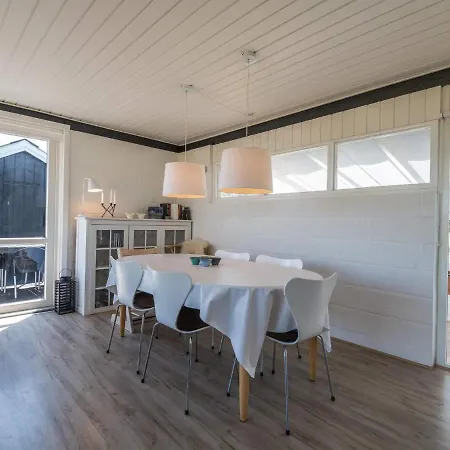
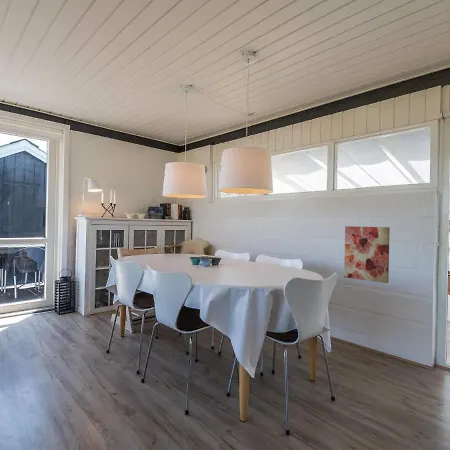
+ wall art [343,225,391,284]
